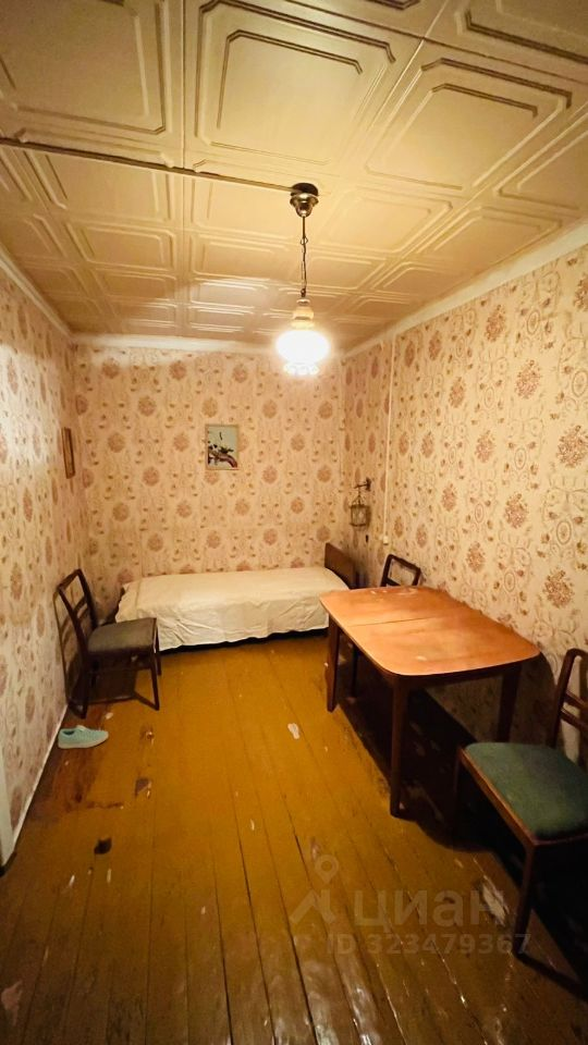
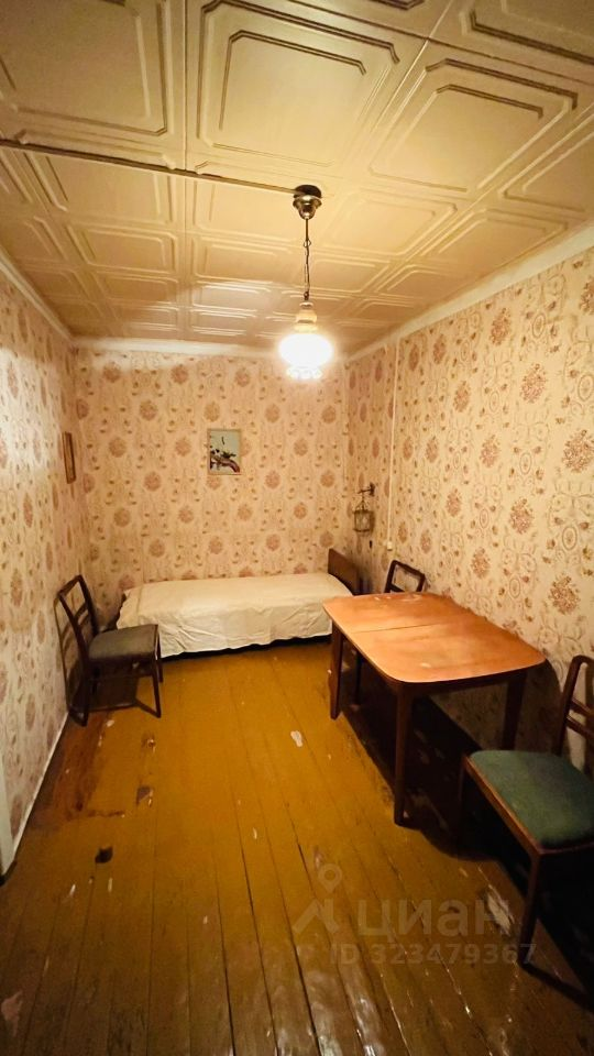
- sneaker [57,724,109,749]
